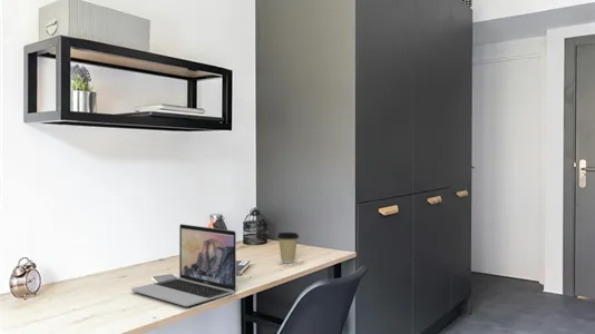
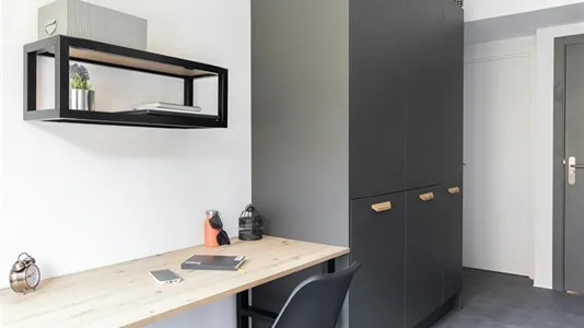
- coffee cup [276,232,300,264]
- laptop [130,223,237,307]
